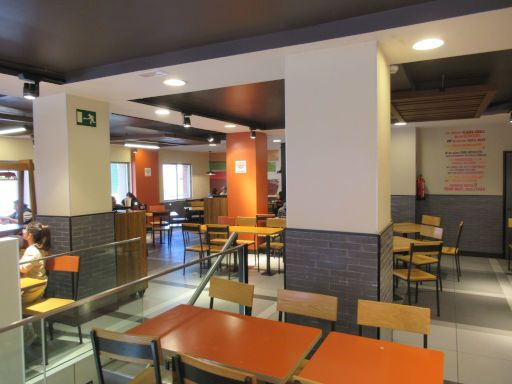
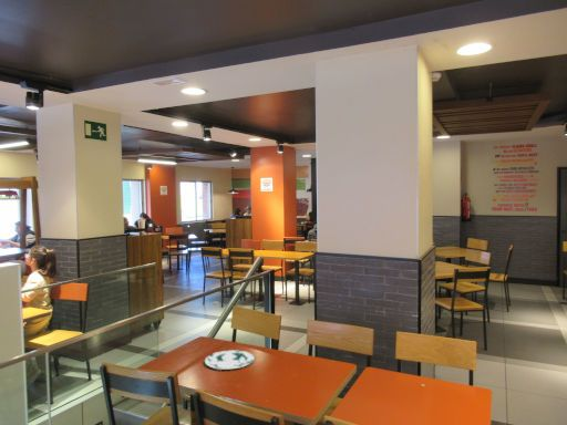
+ plate [203,349,256,371]
